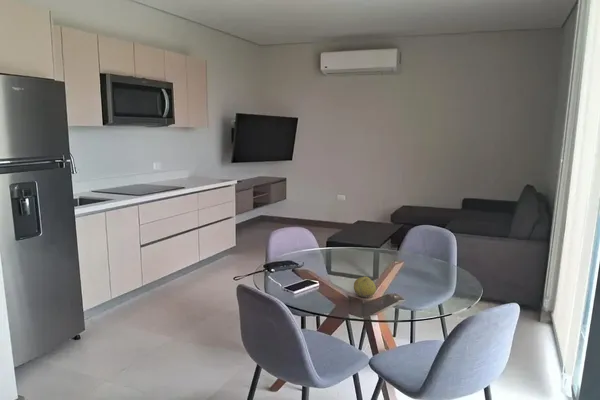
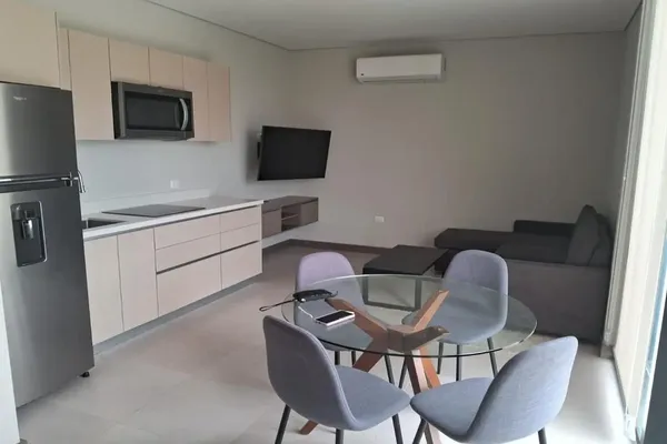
- fruit [353,276,377,298]
